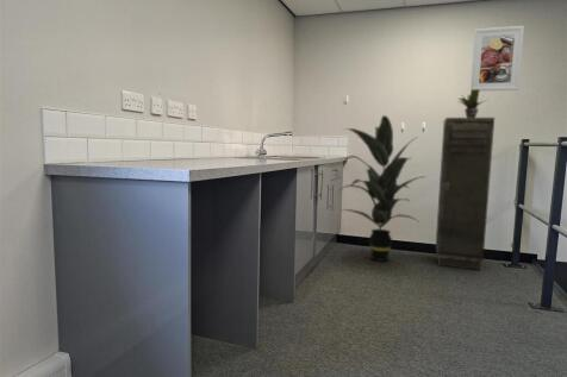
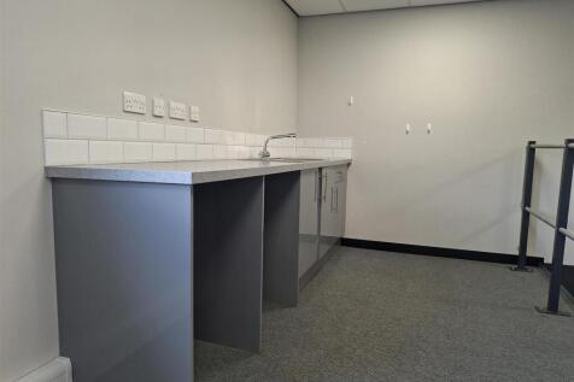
- storage cabinet [435,117,496,271]
- potted plant [456,89,490,118]
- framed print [469,25,525,93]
- indoor plant [337,114,429,263]
